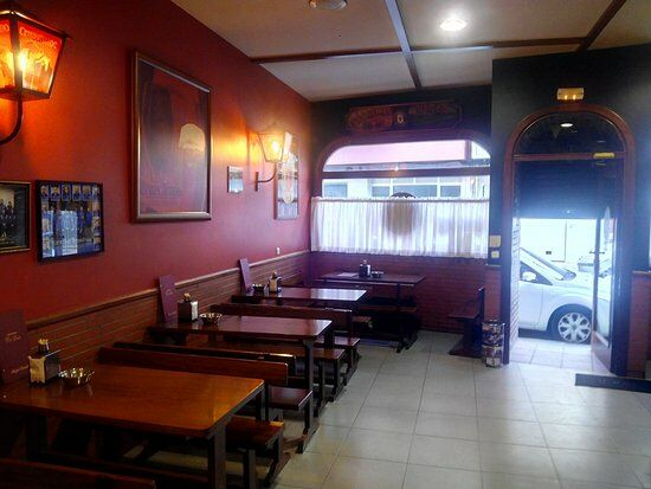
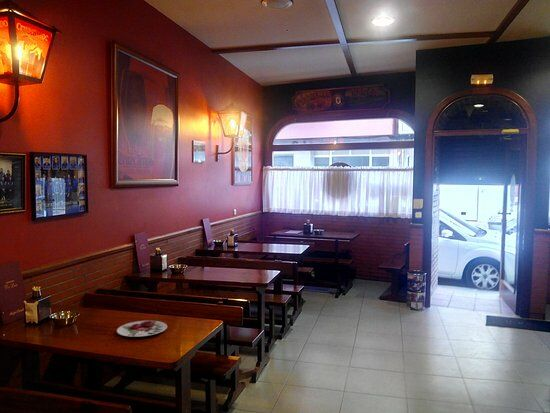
+ plate [116,320,168,338]
